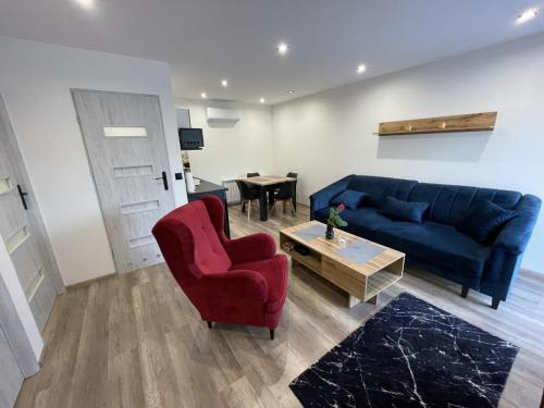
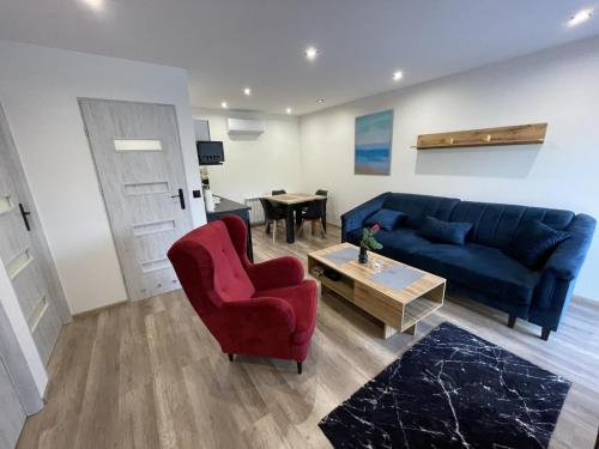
+ wall art [352,108,395,177]
